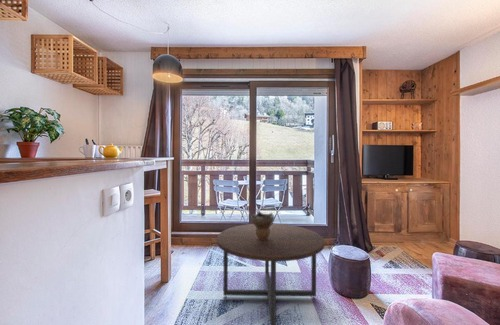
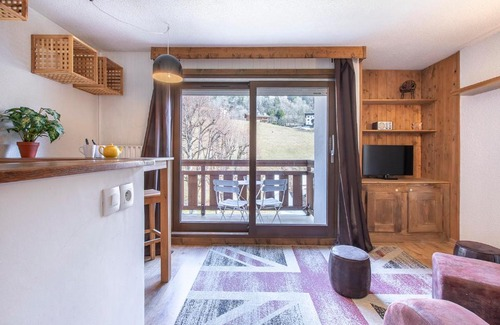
- decorative bowl [250,210,276,240]
- coffee table [216,222,326,325]
